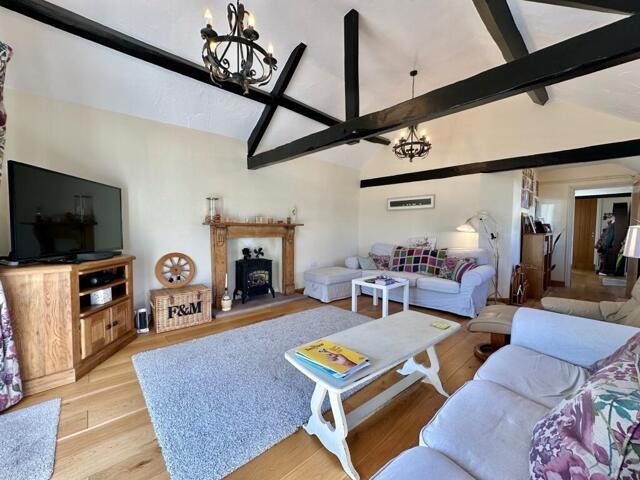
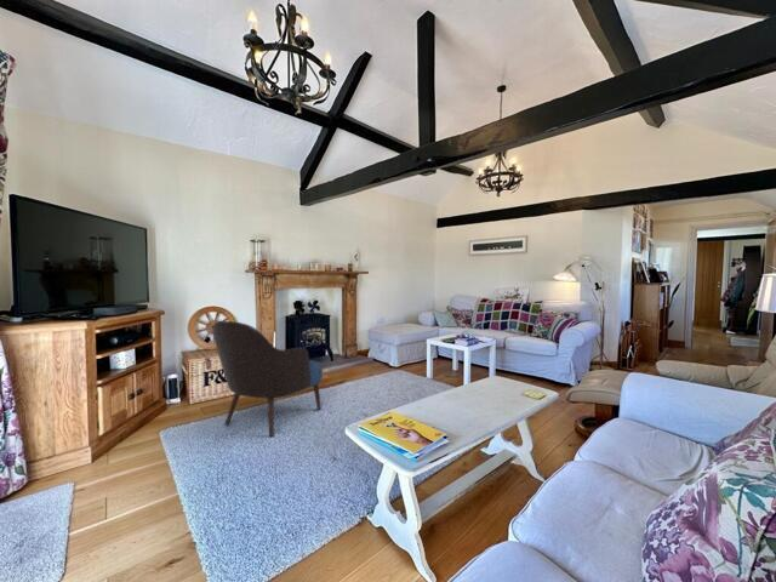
+ armchair [212,320,324,438]
